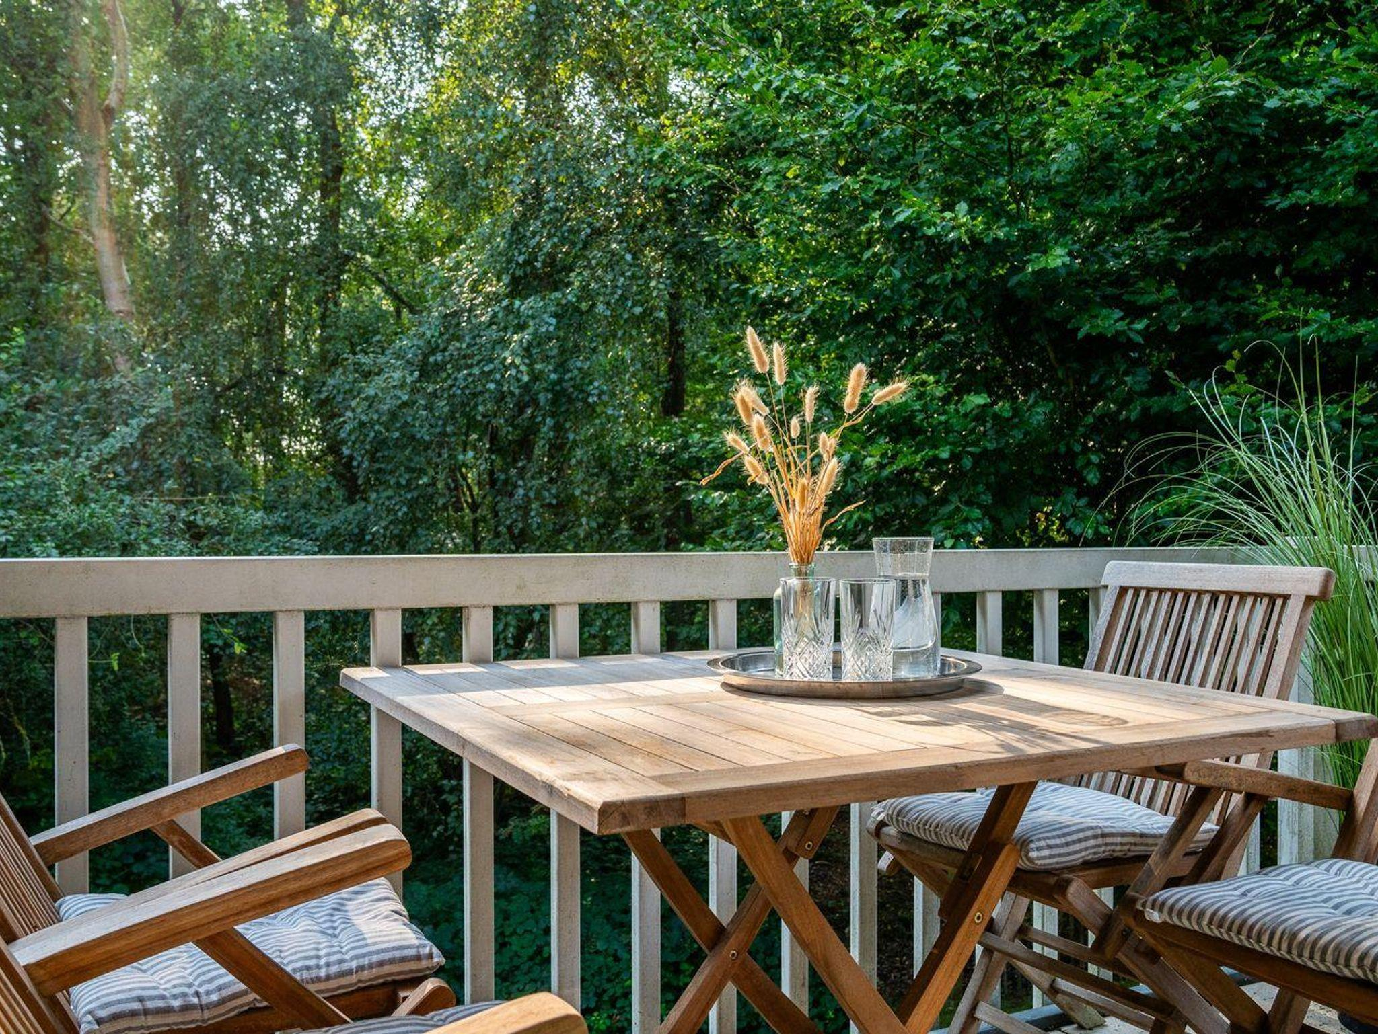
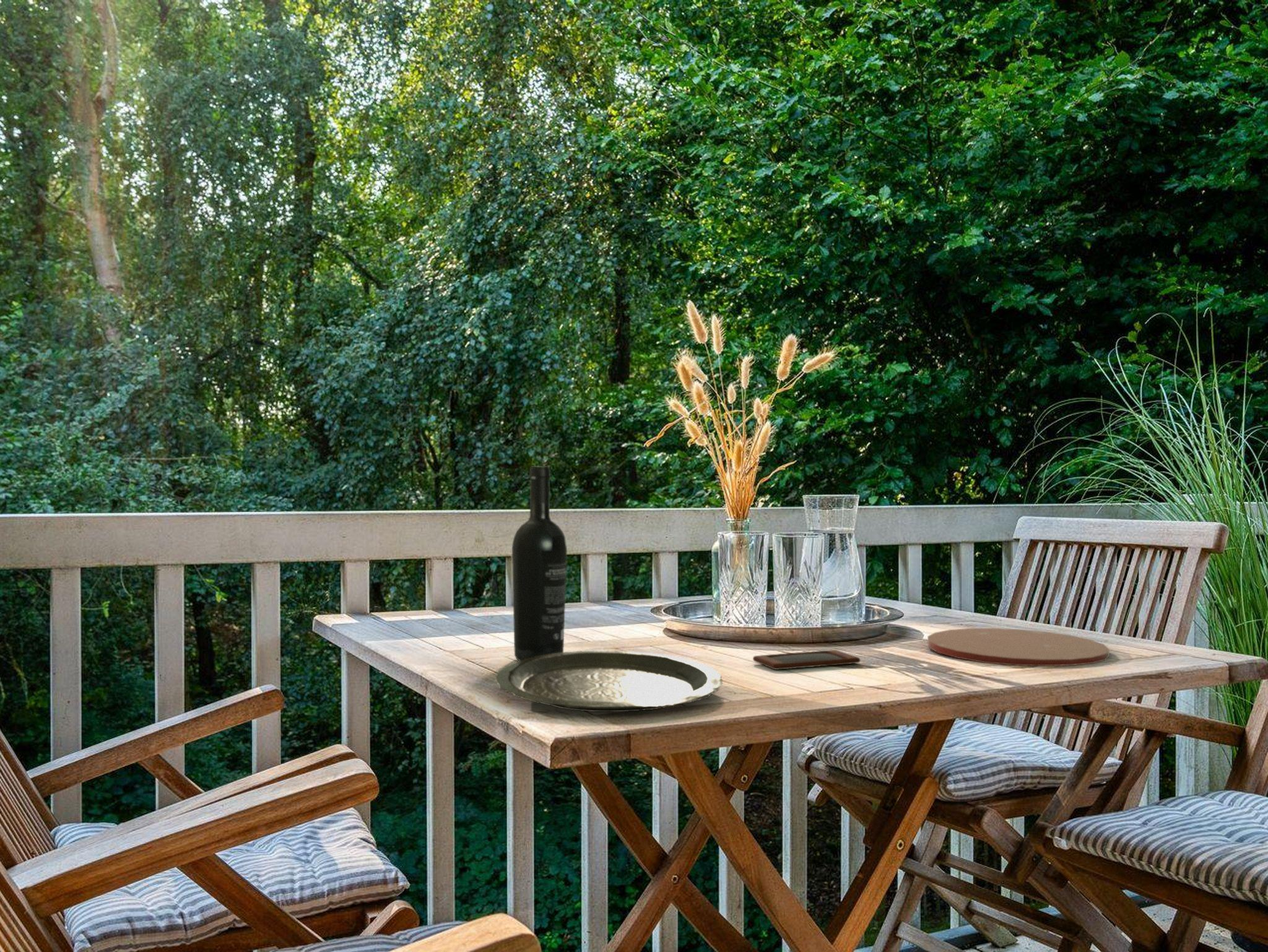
+ plate [927,628,1110,667]
+ smartphone [752,649,861,670]
+ wine bottle [511,466,568,661]
+ plate [495,650,723,712]
